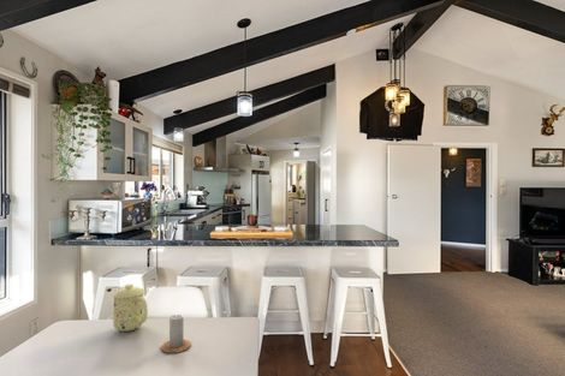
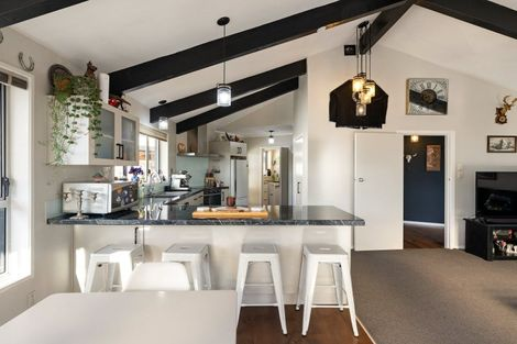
- candle [160,314,192,354]
- mug [112,284,149,333]
